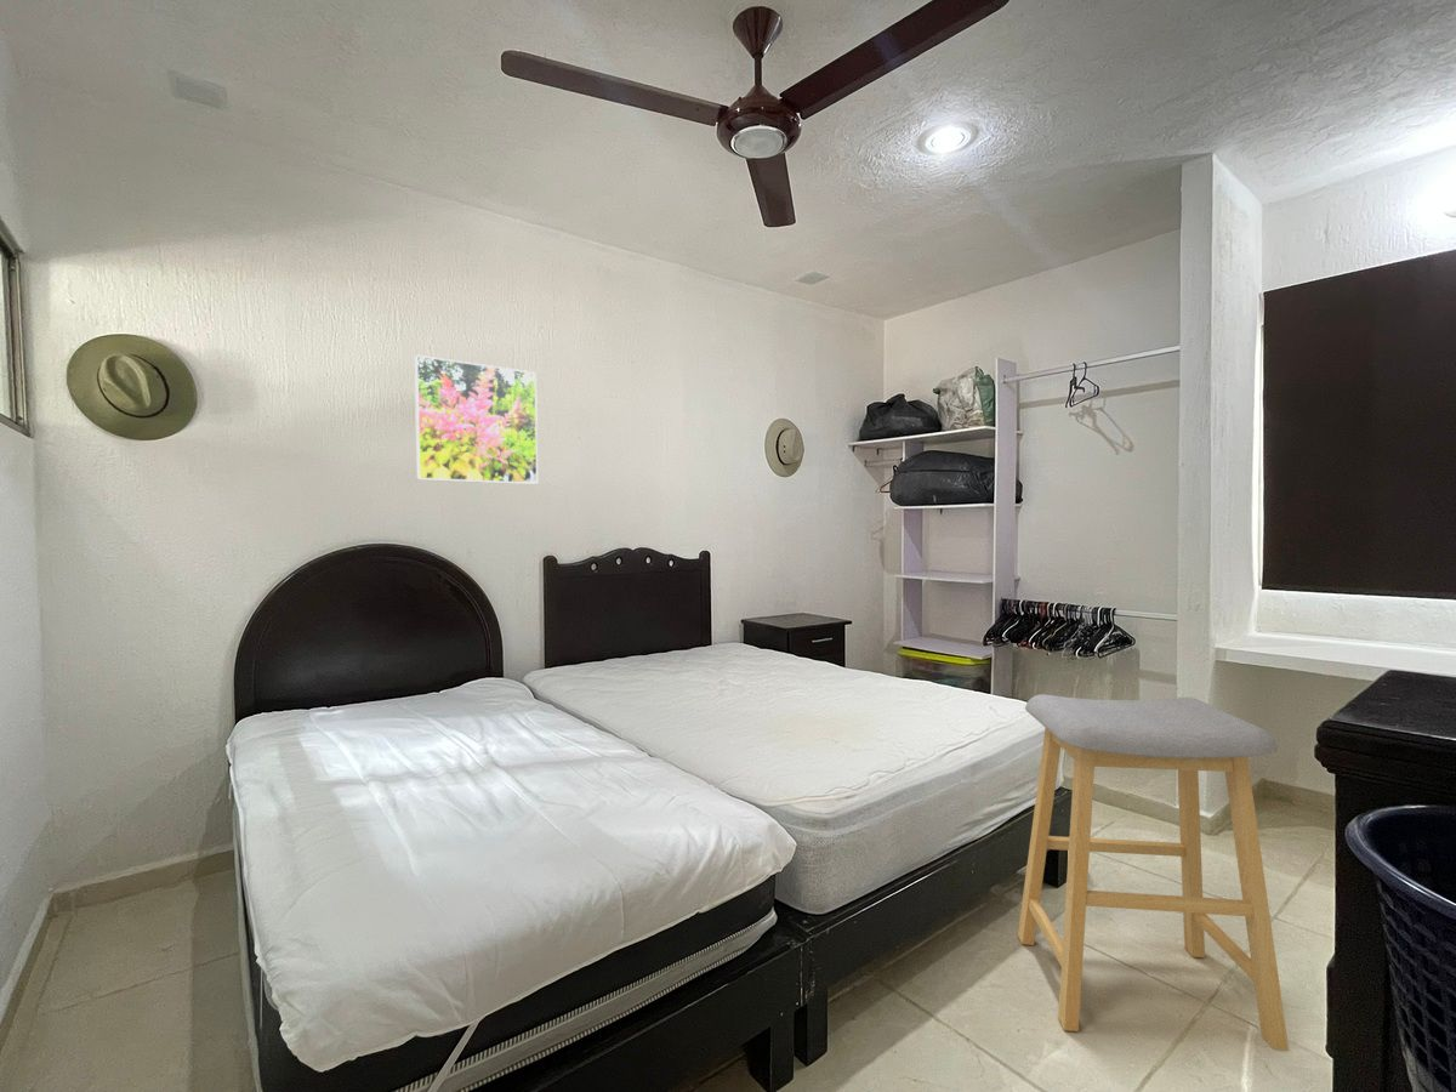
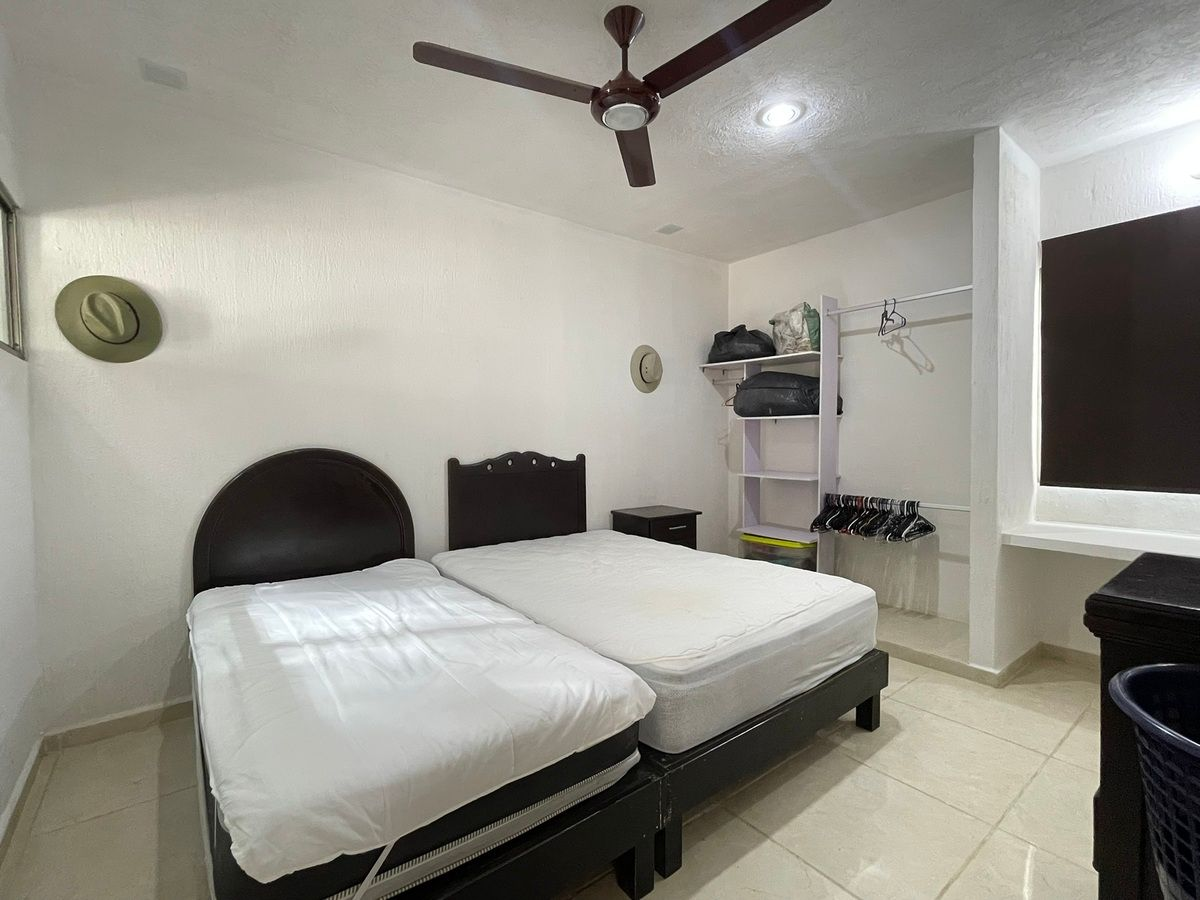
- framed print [414,354,539,485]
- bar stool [1017,693,1290,1052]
